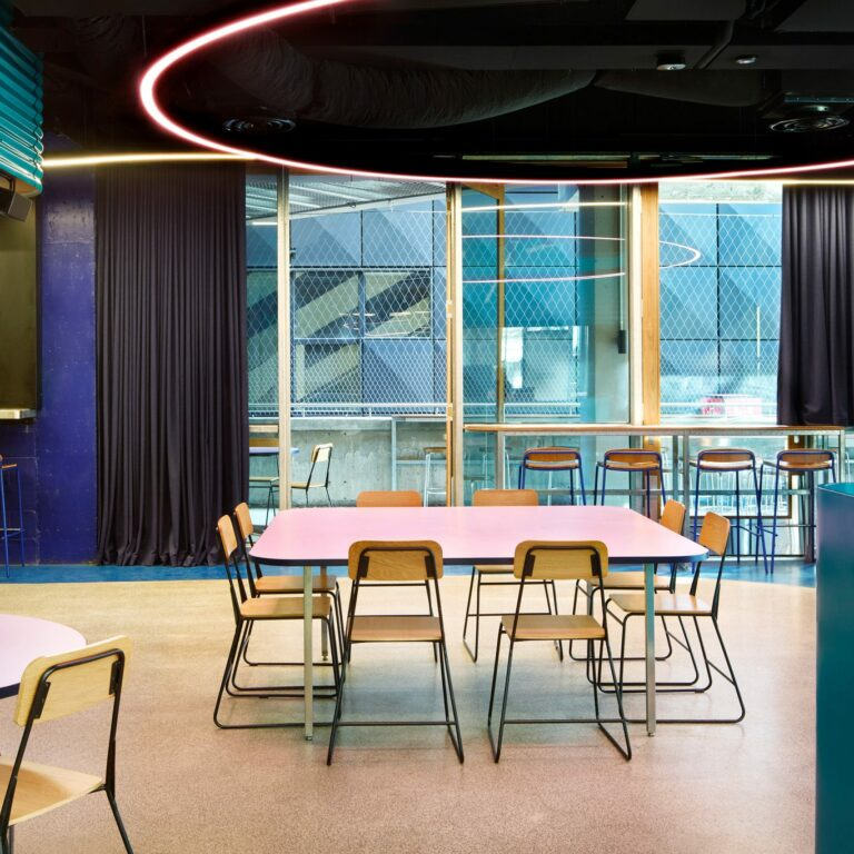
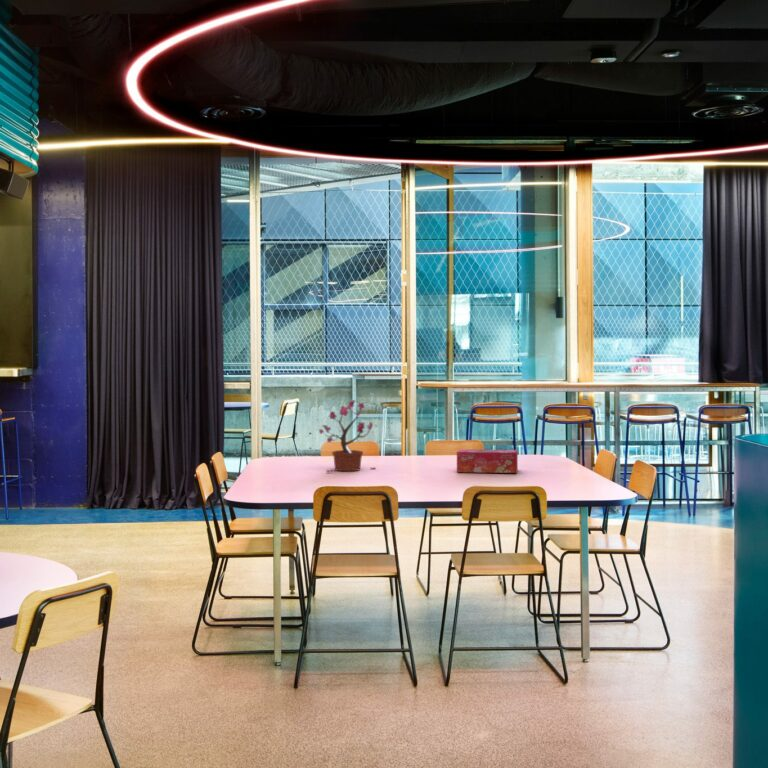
+ potted plant [318,399,377,473]
+ tissue box [456,448,519,474]
